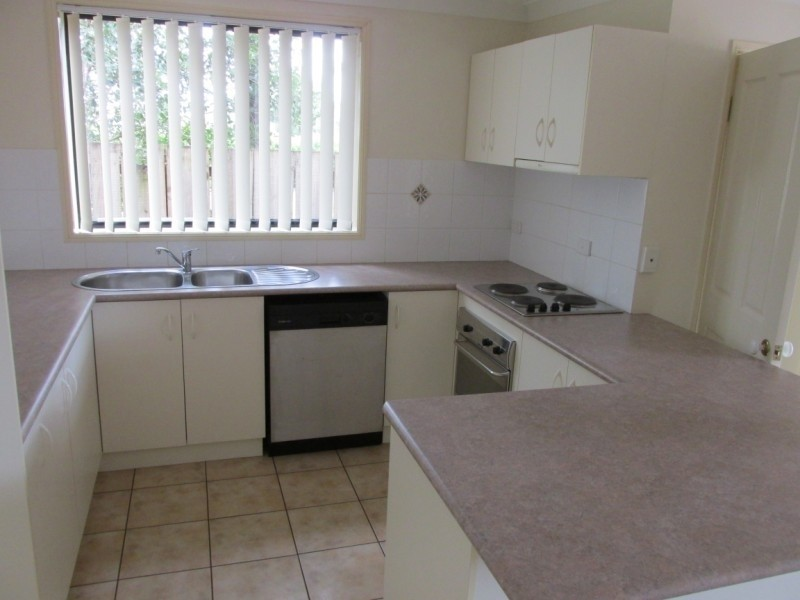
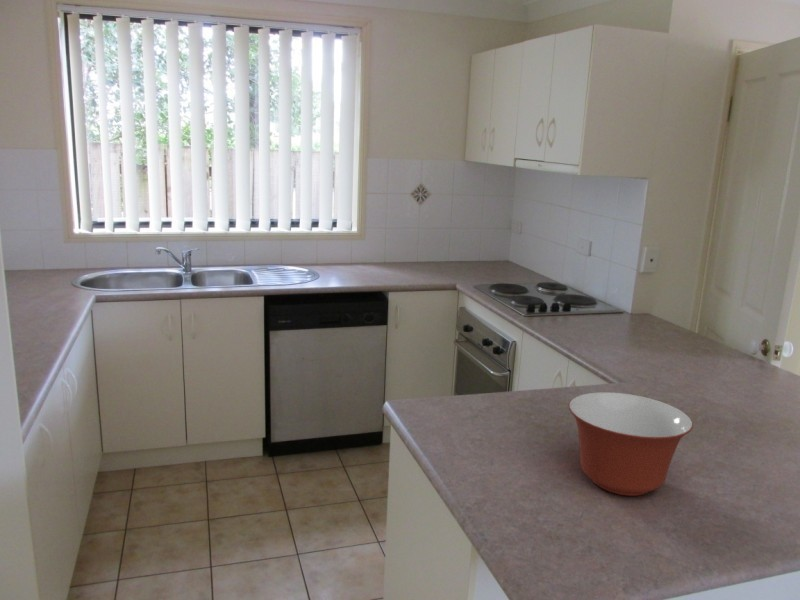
+ mixing bowl [568,391,694,497]
